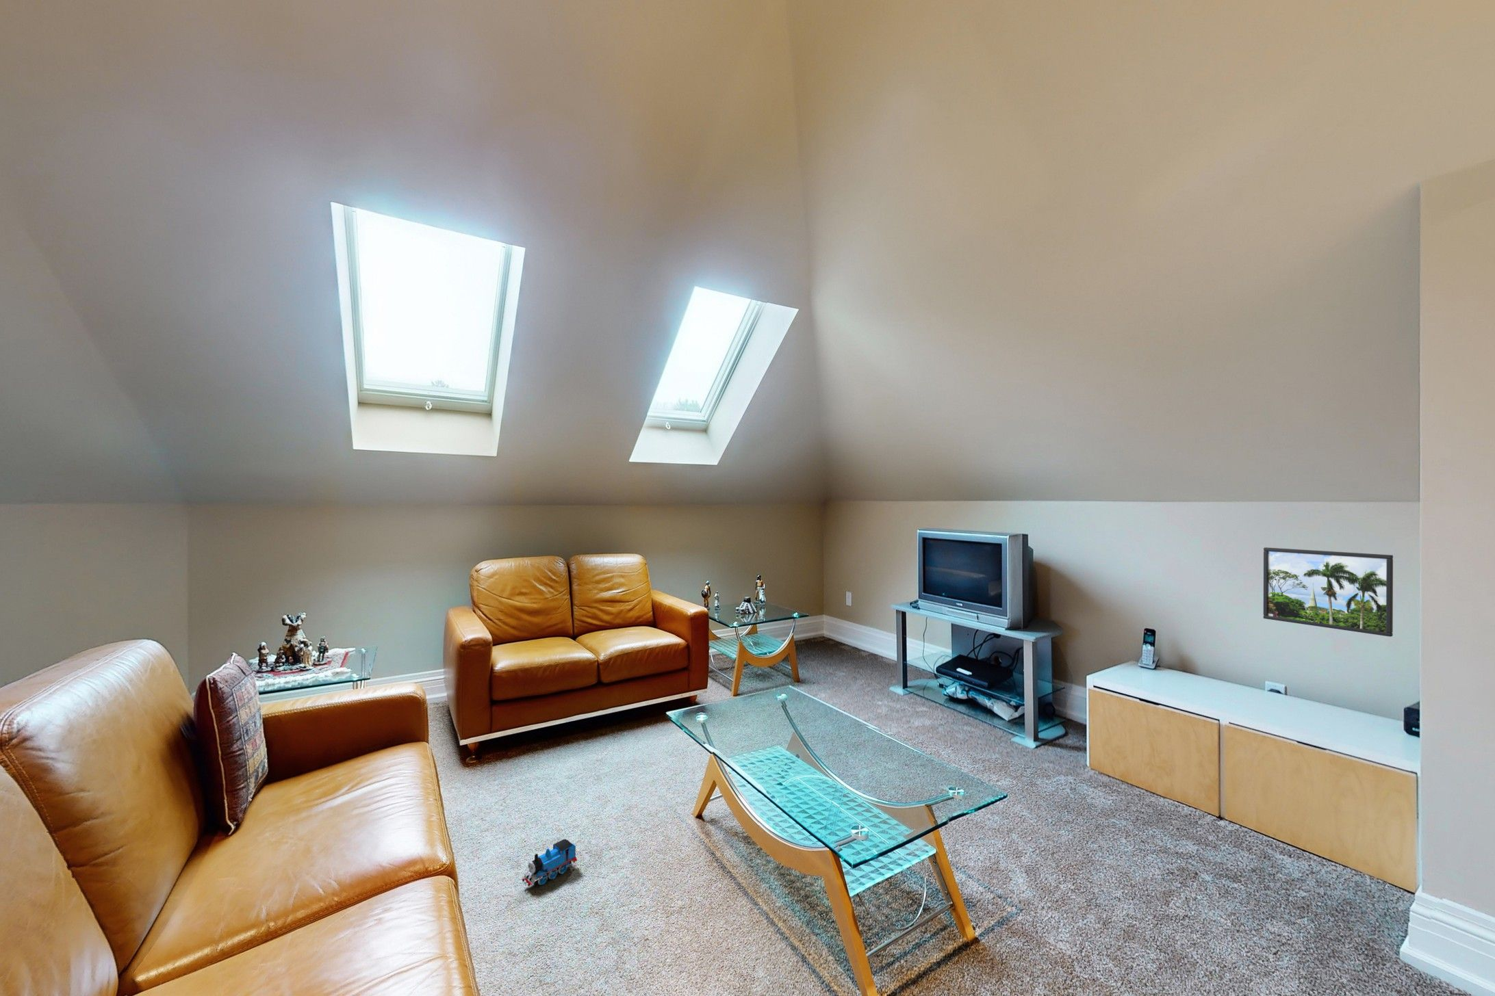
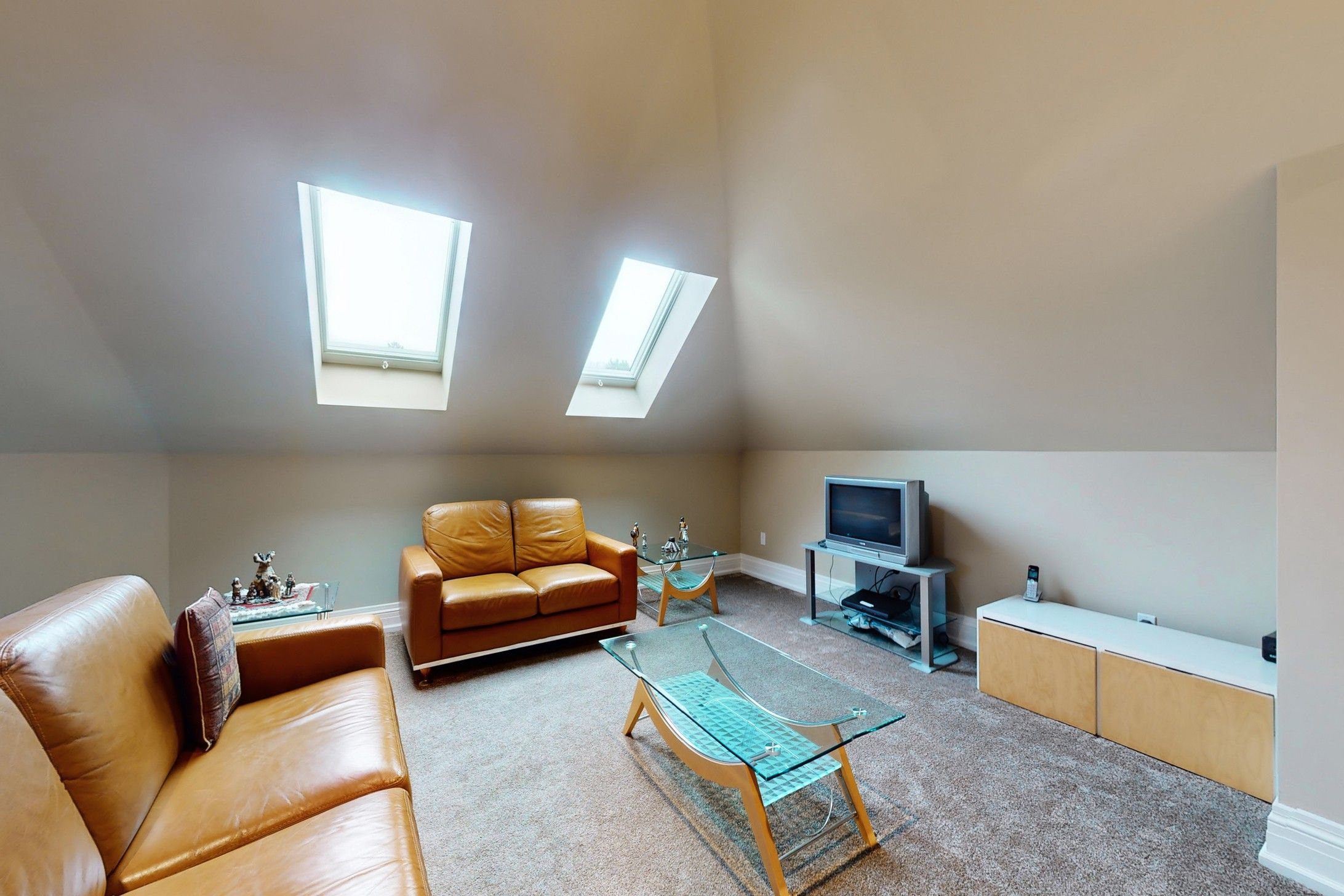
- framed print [1263,547,1394,638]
- toy train [522,838,577,887]
